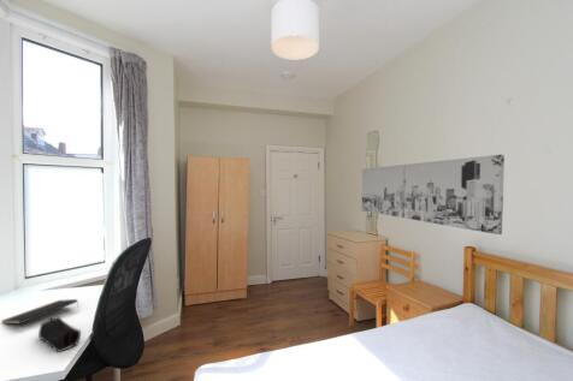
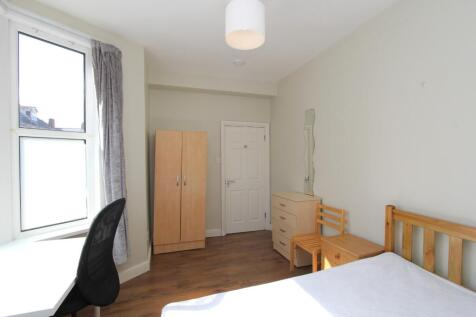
- notepad [0,298,79,325]
- wall art [361,154,506,236]
- pencil case [37,315,82,353]
